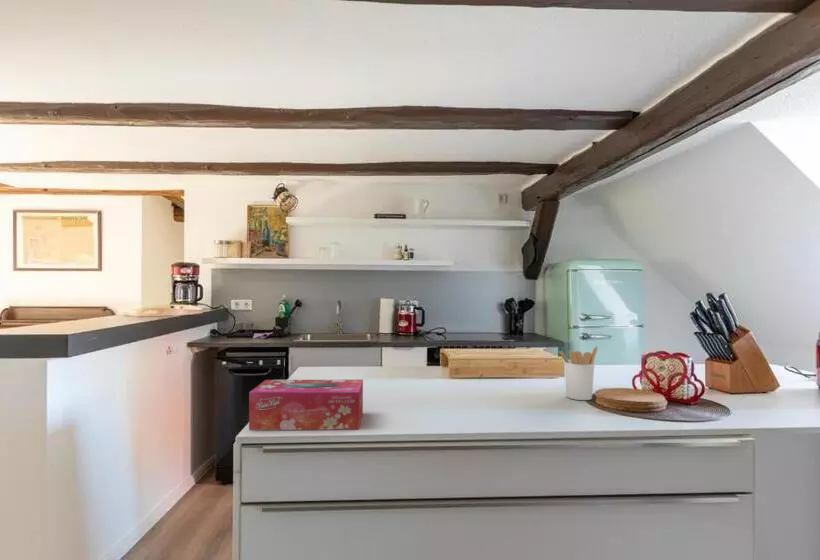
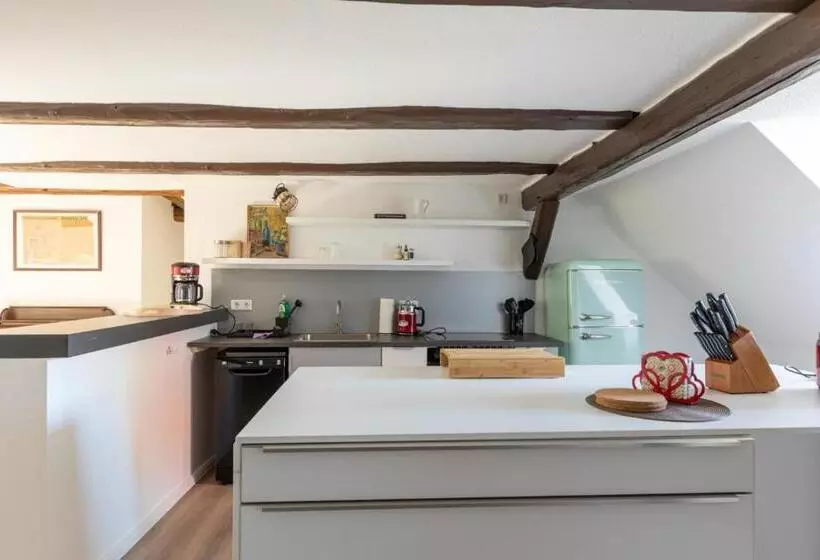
- tissue box [248,379,364,431]
- utensil holder [558,345,598,401]
